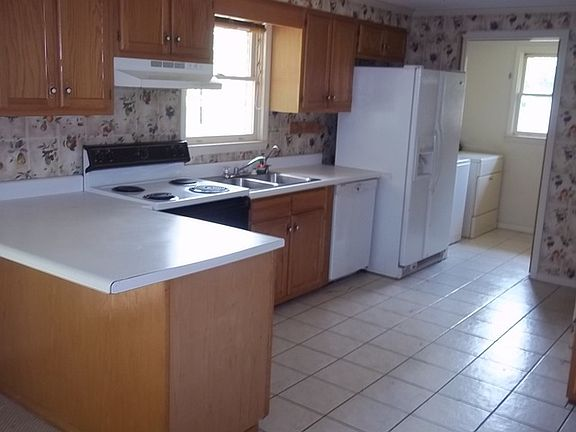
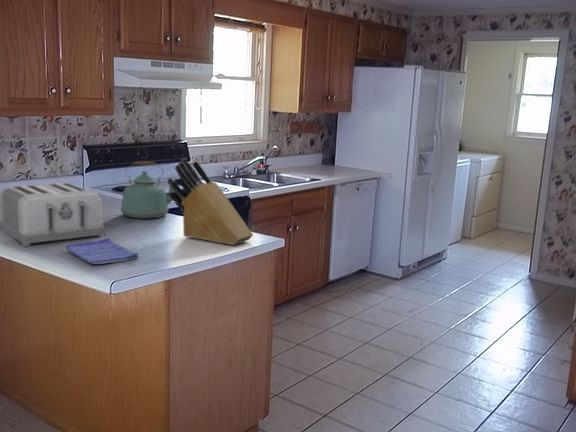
+ dish towel [65,237,139,265]
+ knife block [166,157,254,246]
+ kettle [120,160,177,220]
+ toaster [0,182,106,247]
